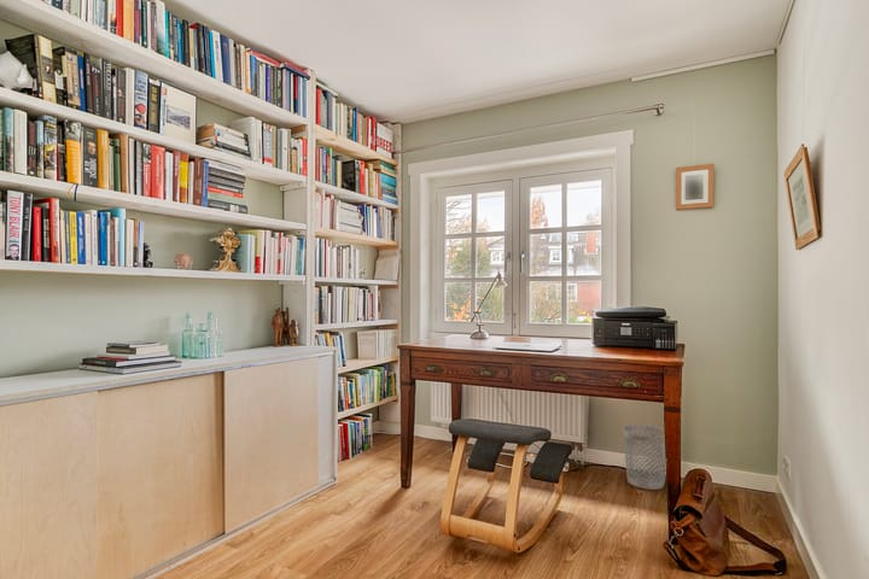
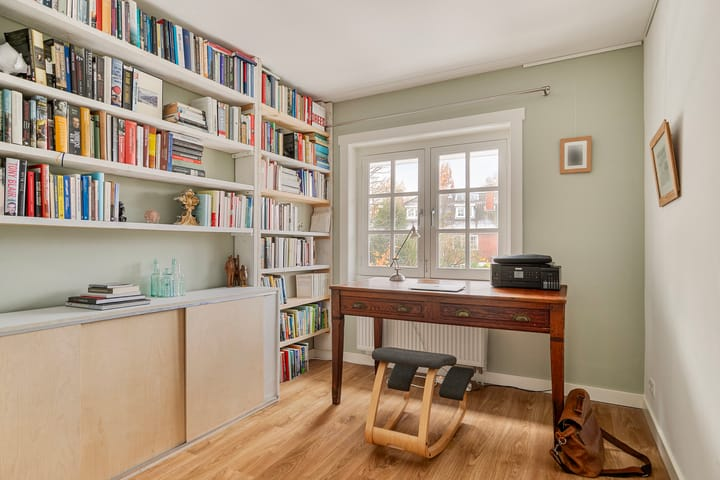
- wastebasket [622,423,666,491]
